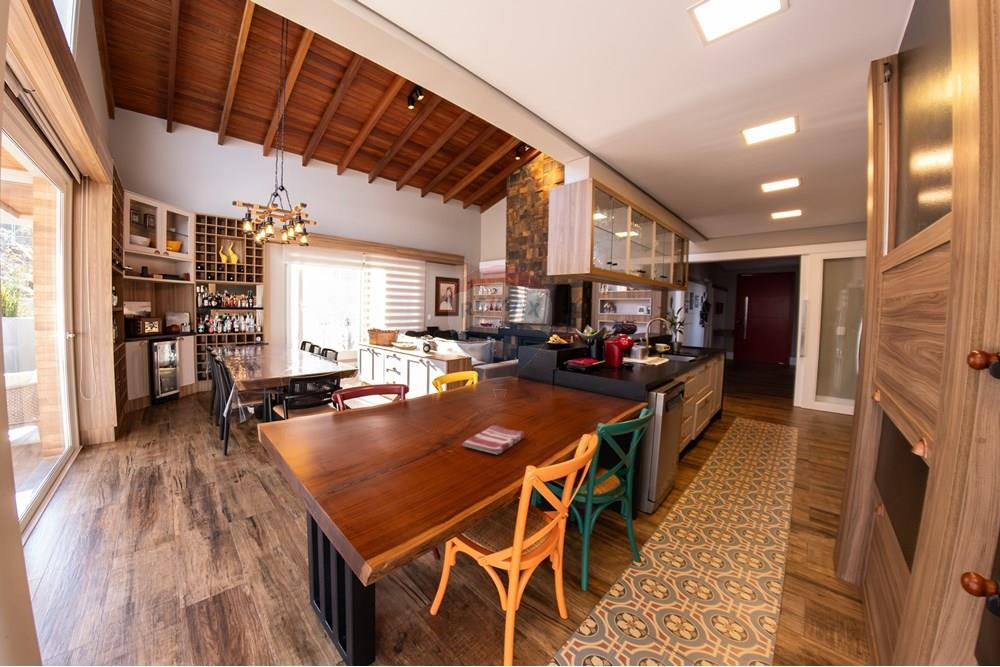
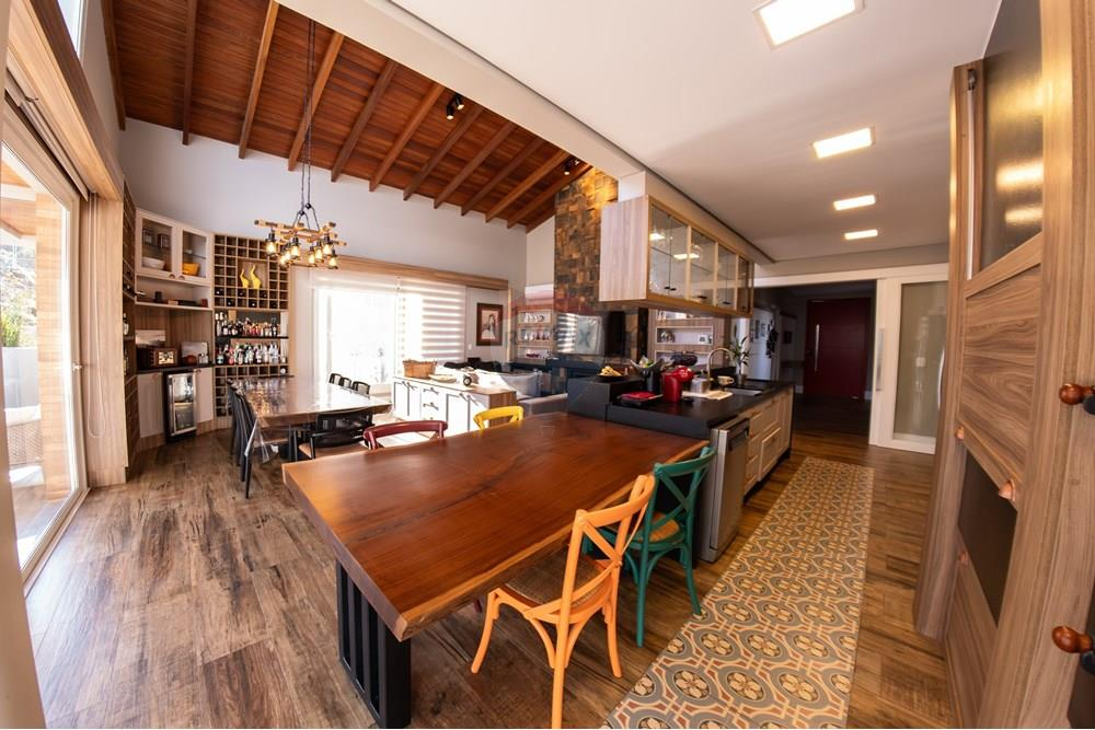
- dish towel [461,425,525,456]
